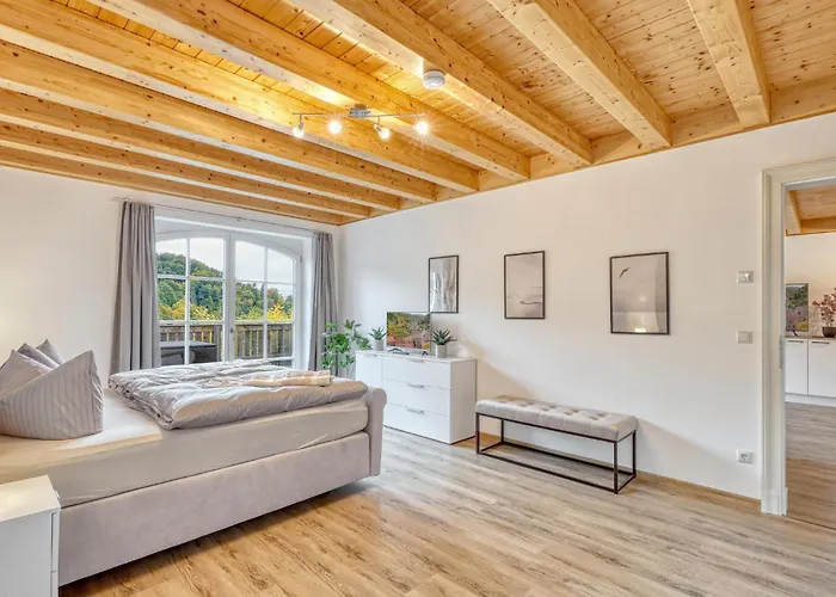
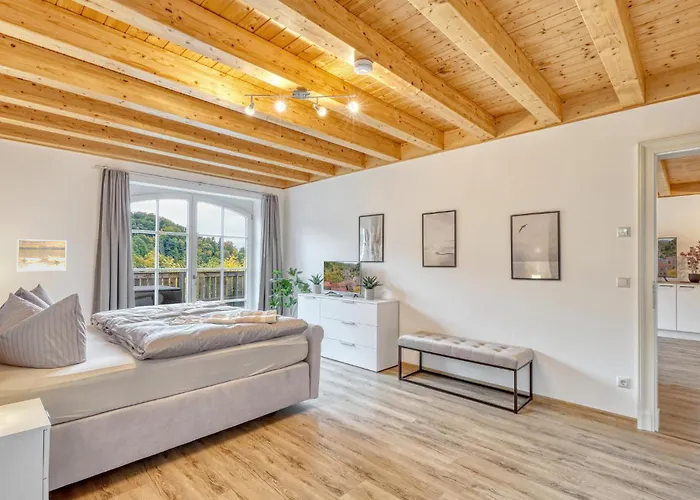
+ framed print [16,238,67,272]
